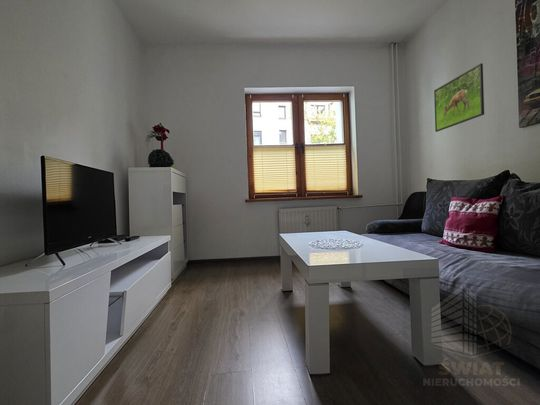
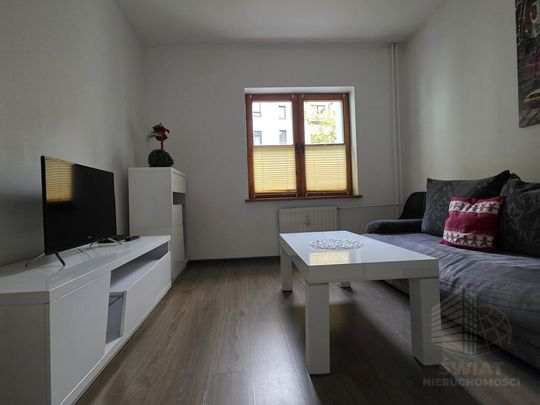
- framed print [433,62,485,133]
